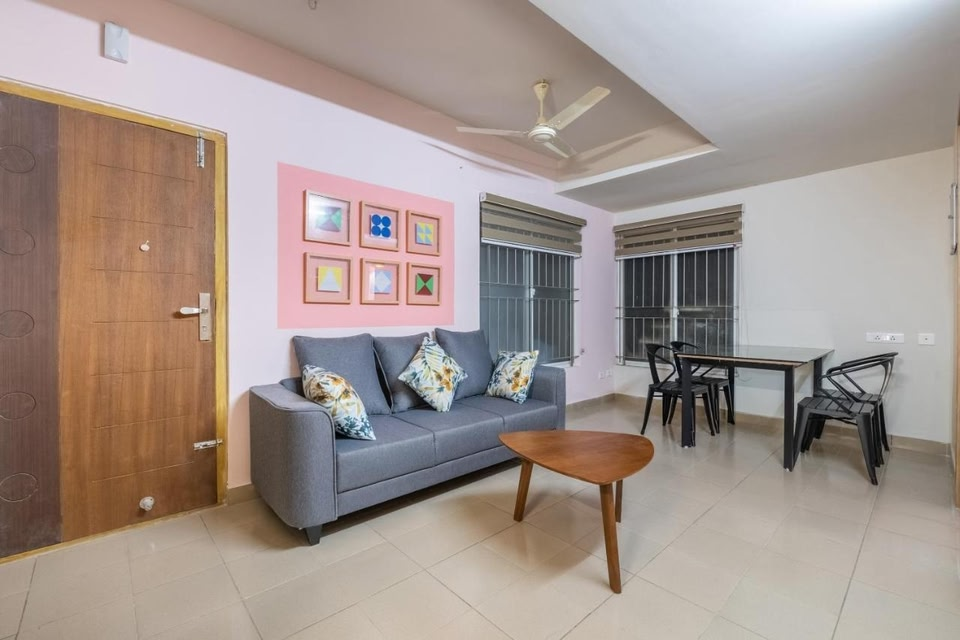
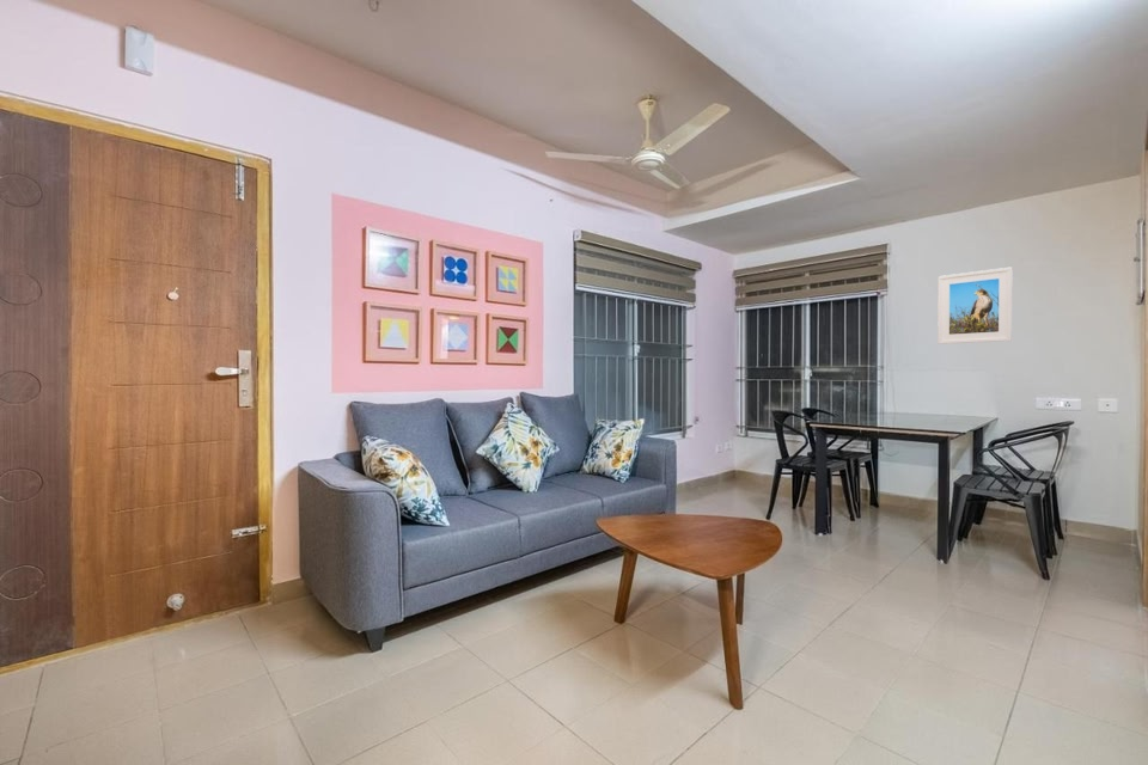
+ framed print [936,265,1014,345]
